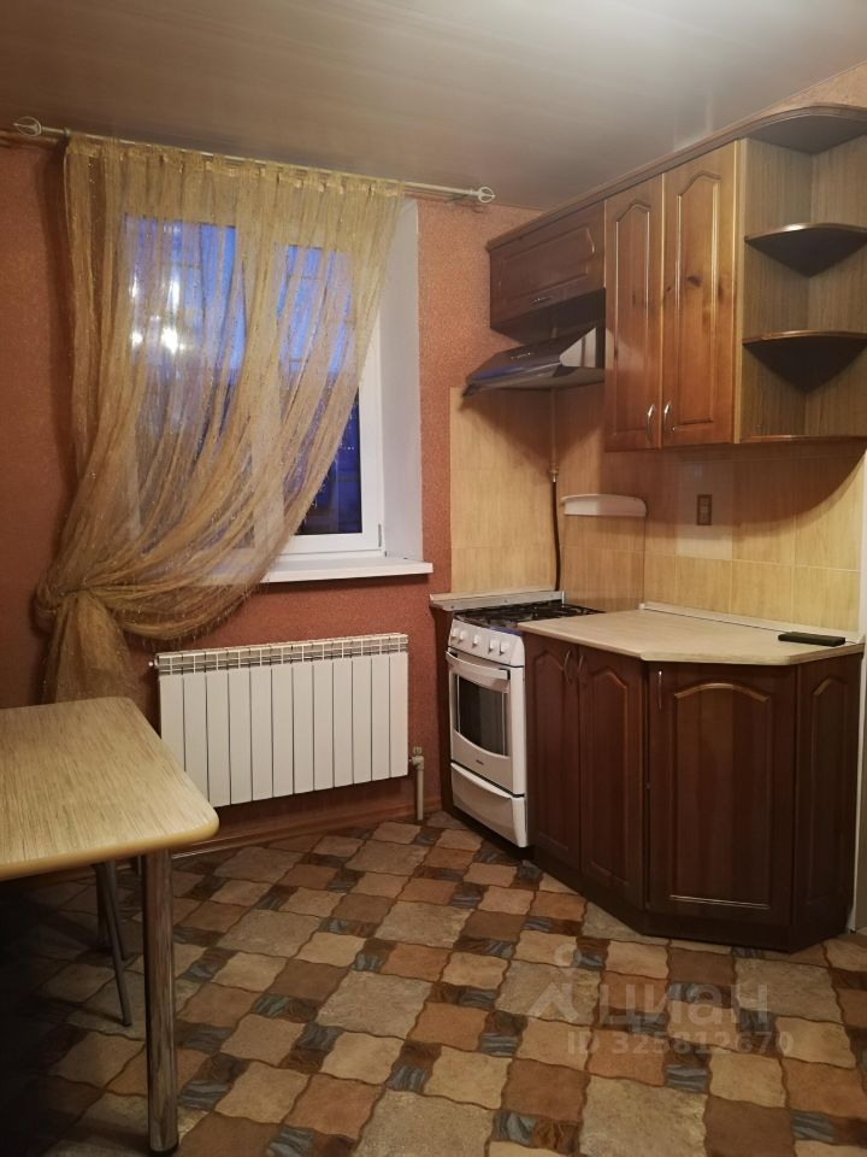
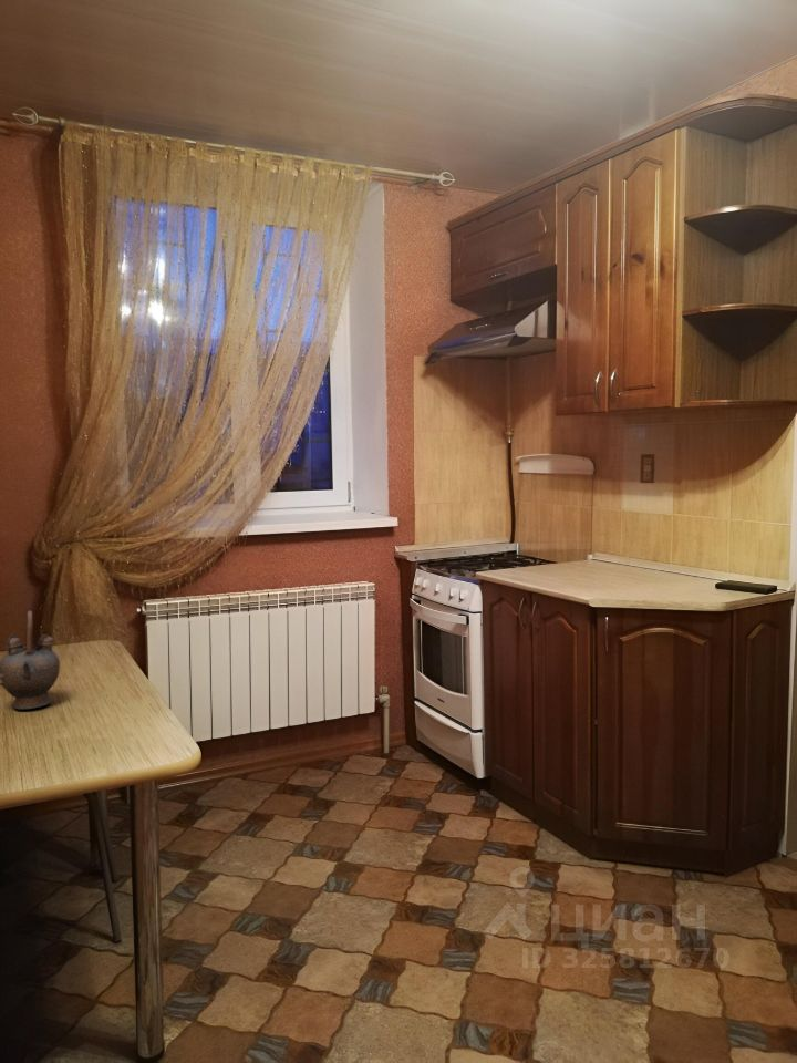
+ teapot [0,610,61,710]
